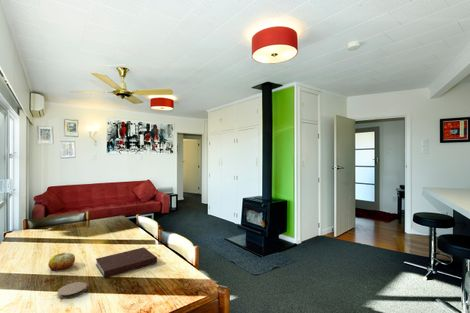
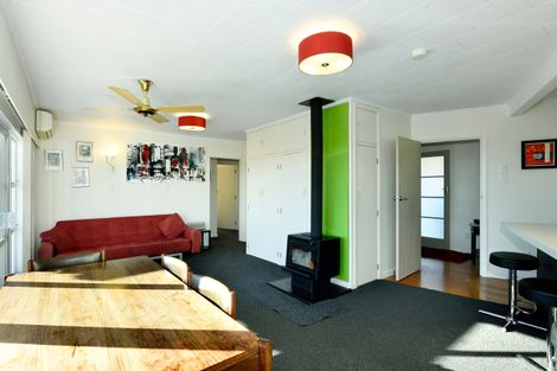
- fruit [47,252,76,271]
- notebook [95,246,158,279]
- coaster [57,281,88,300]
